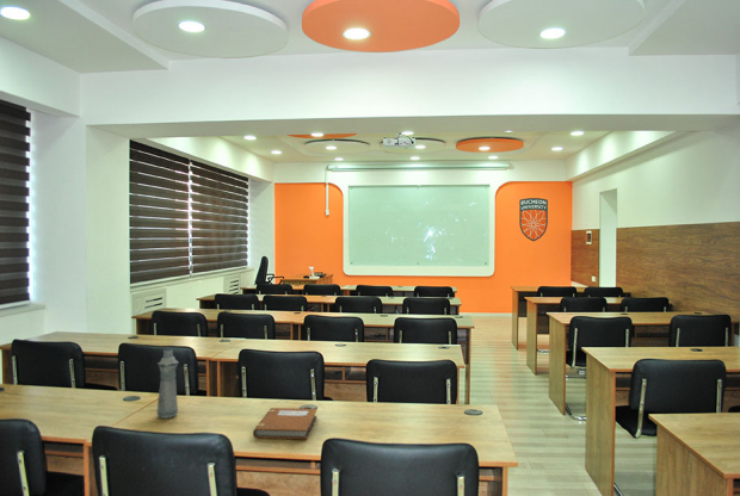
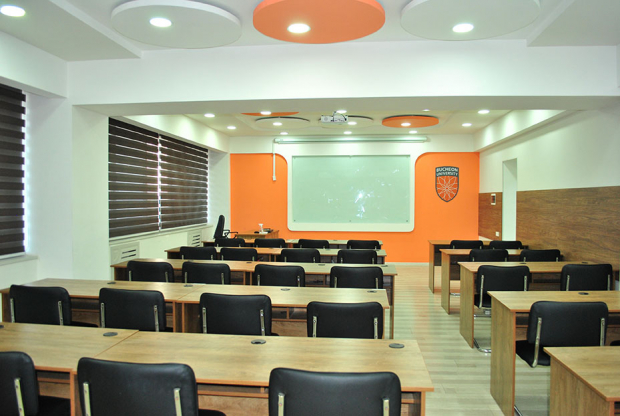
- notebook [252,407,319,440]
- bottle [155,348,180,420]
